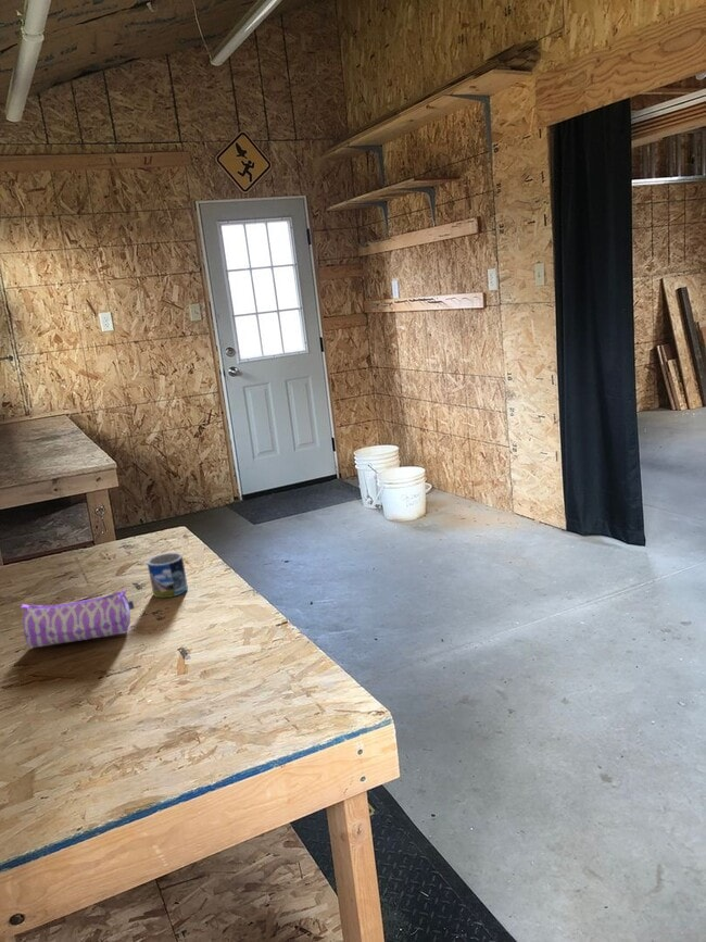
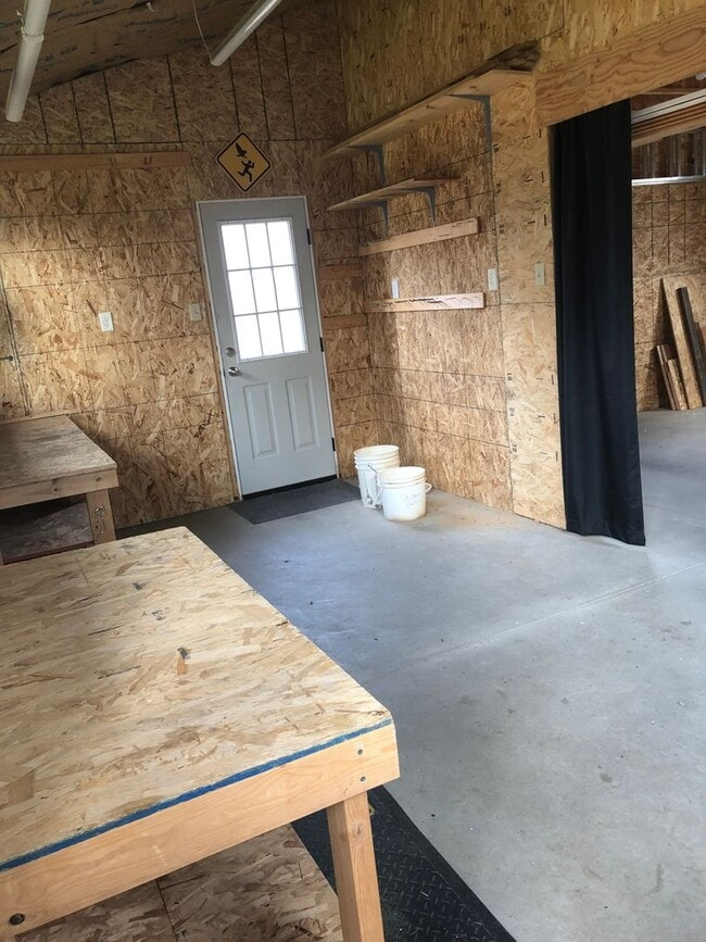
- pencil case [20,588,136,649]
- mug [147,552,189,599]
